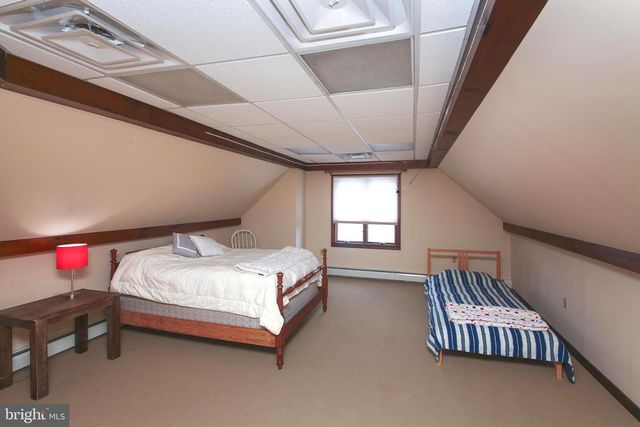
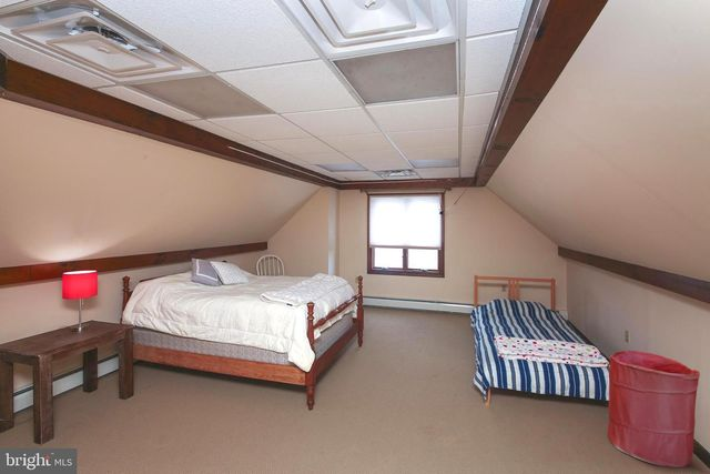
+ laundry hamper [607,350,701,468]
